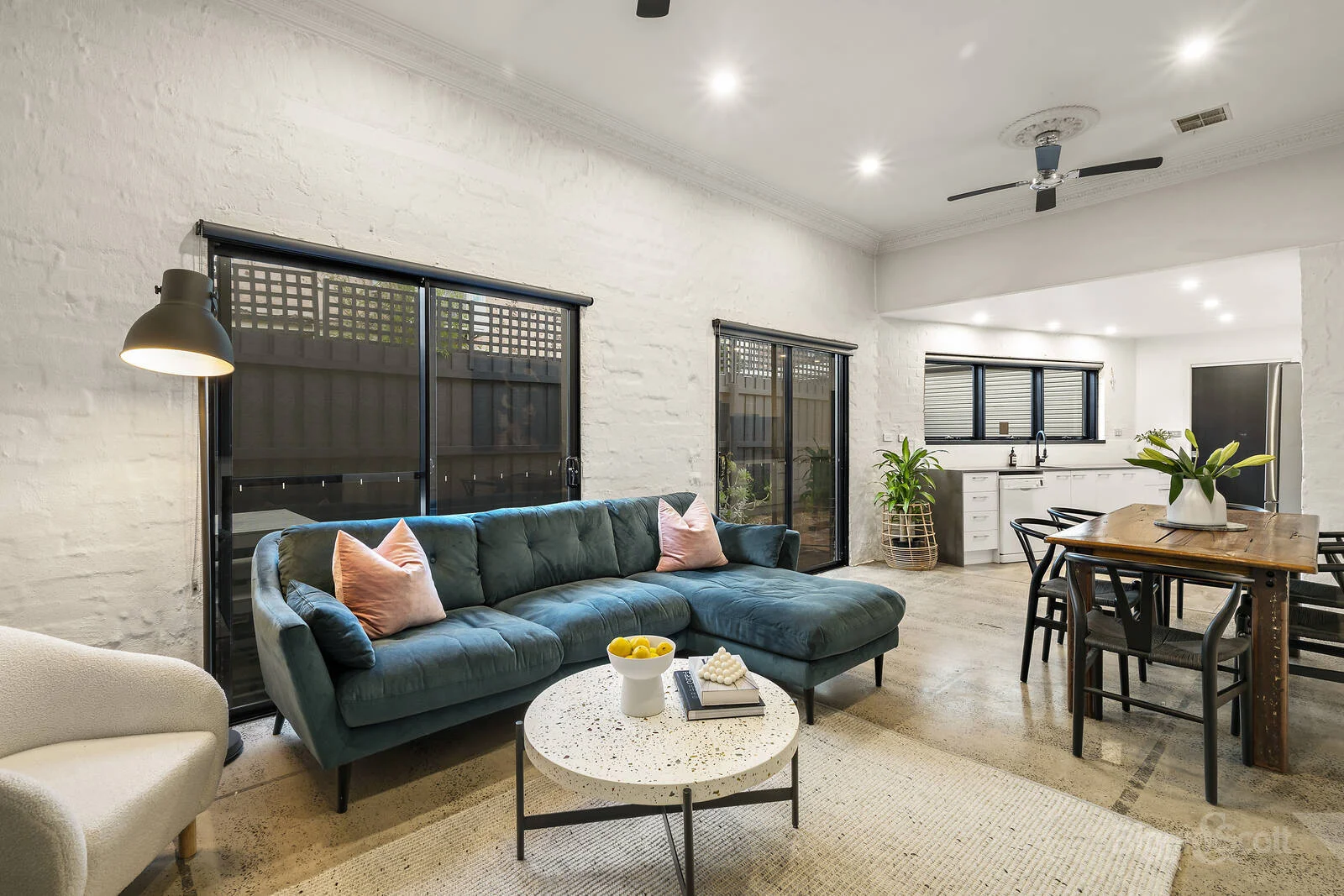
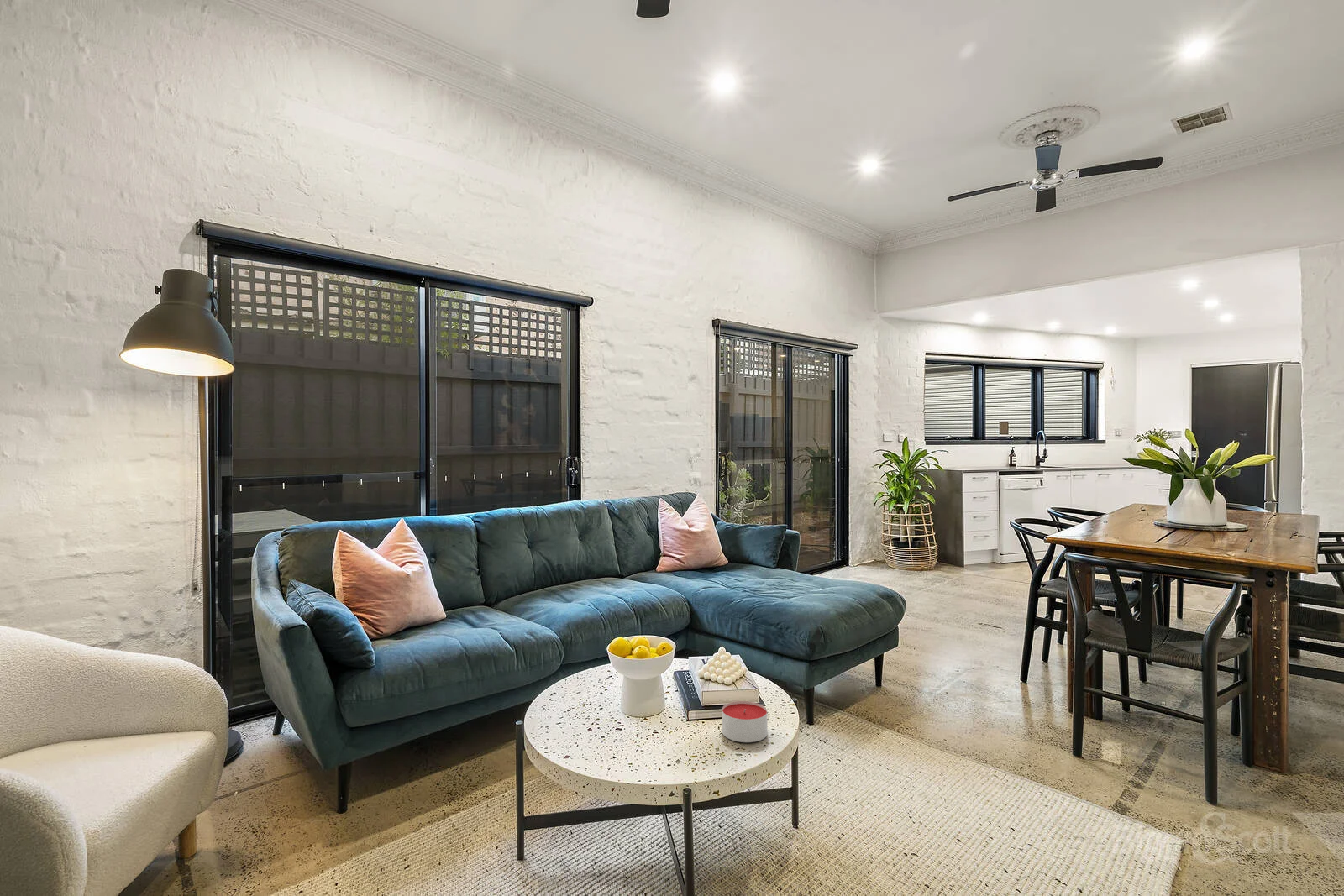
+ candle [722,700,768,743]
